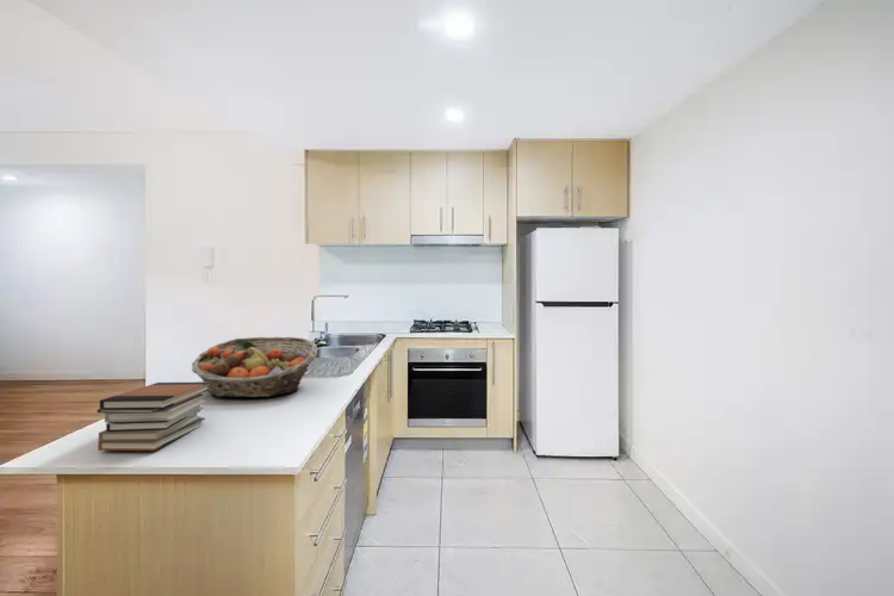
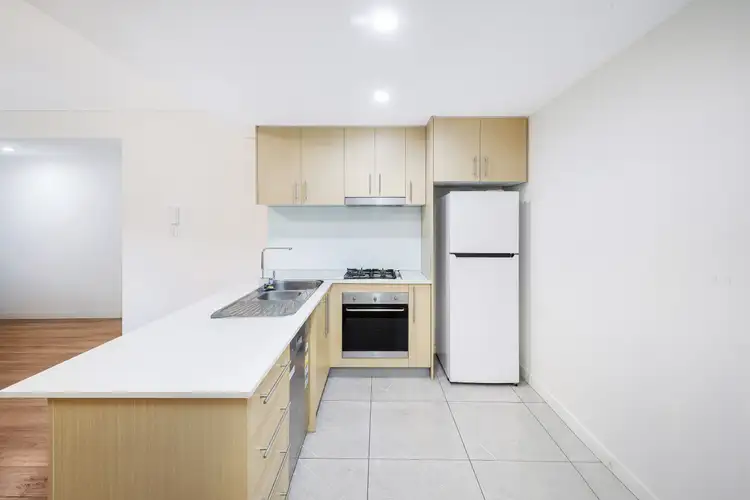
- book stack [97,381,210,452]
- fruit basket [191,336,318,398]
